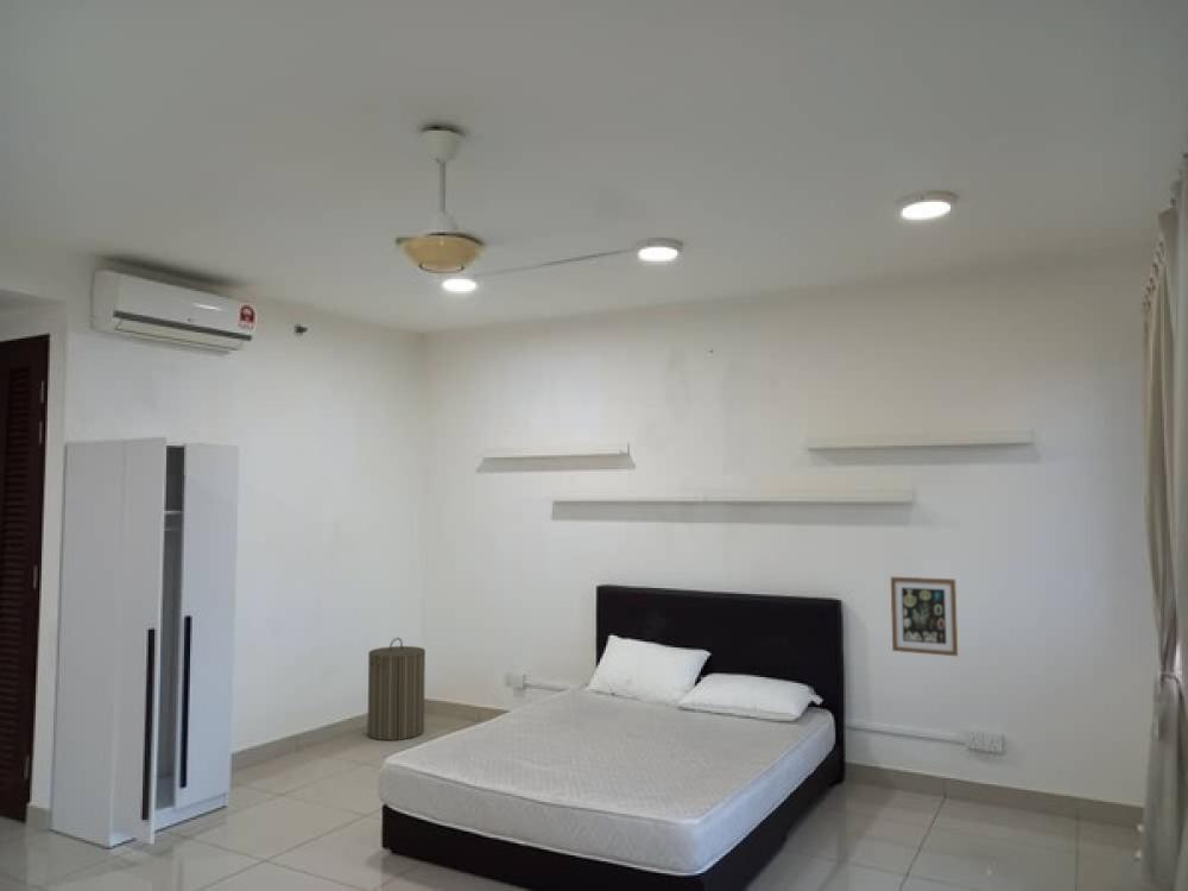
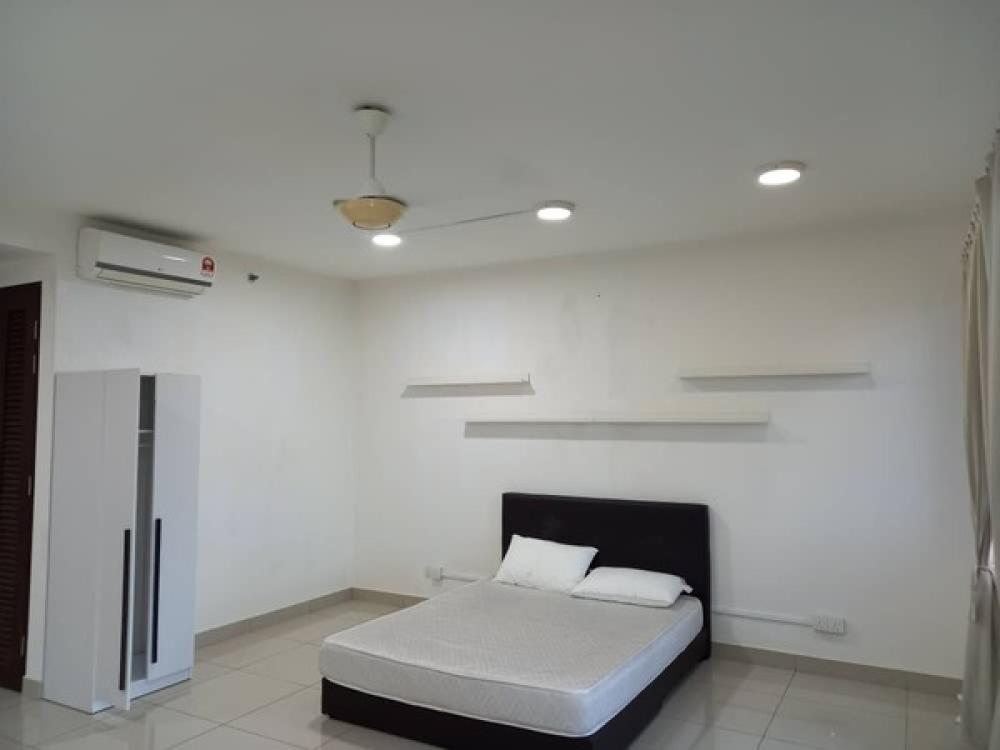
- laundry hamper [366,637,426,741]
- wall art [890,576,959,657]
